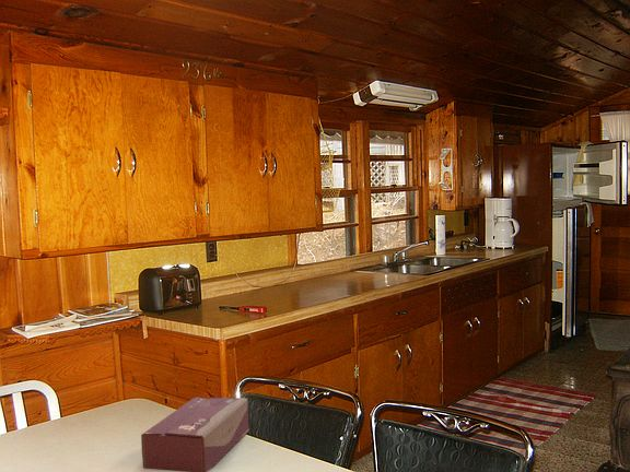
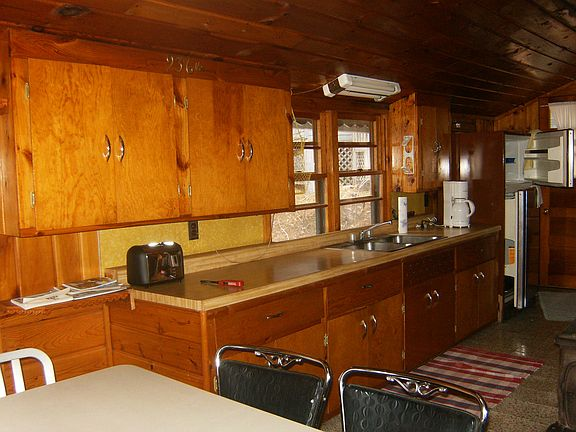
- tissue box [140,397,250,472]
